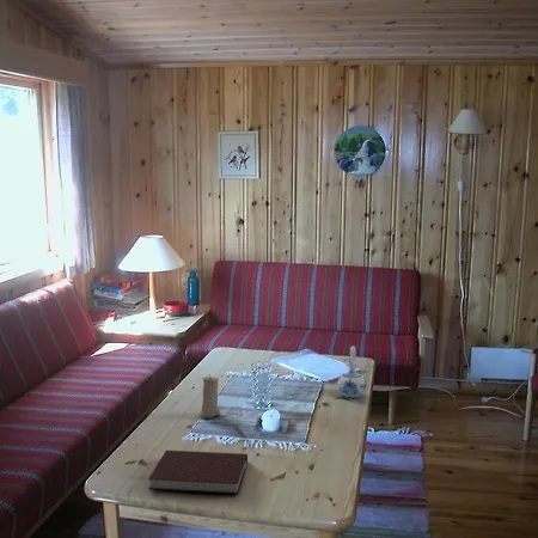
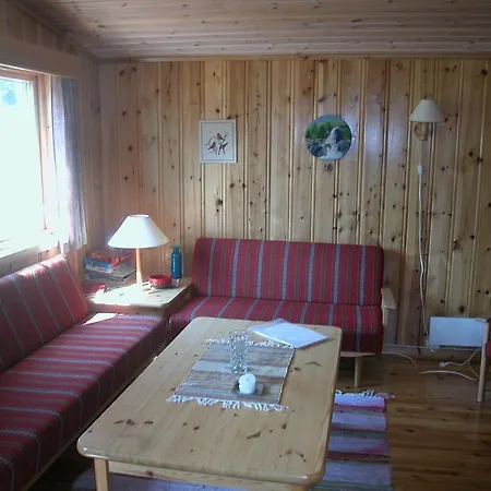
- notebook [147,450,249,495]
- ceramic pitcher [337,346,368,398]
- candle [198,373,221,420]
